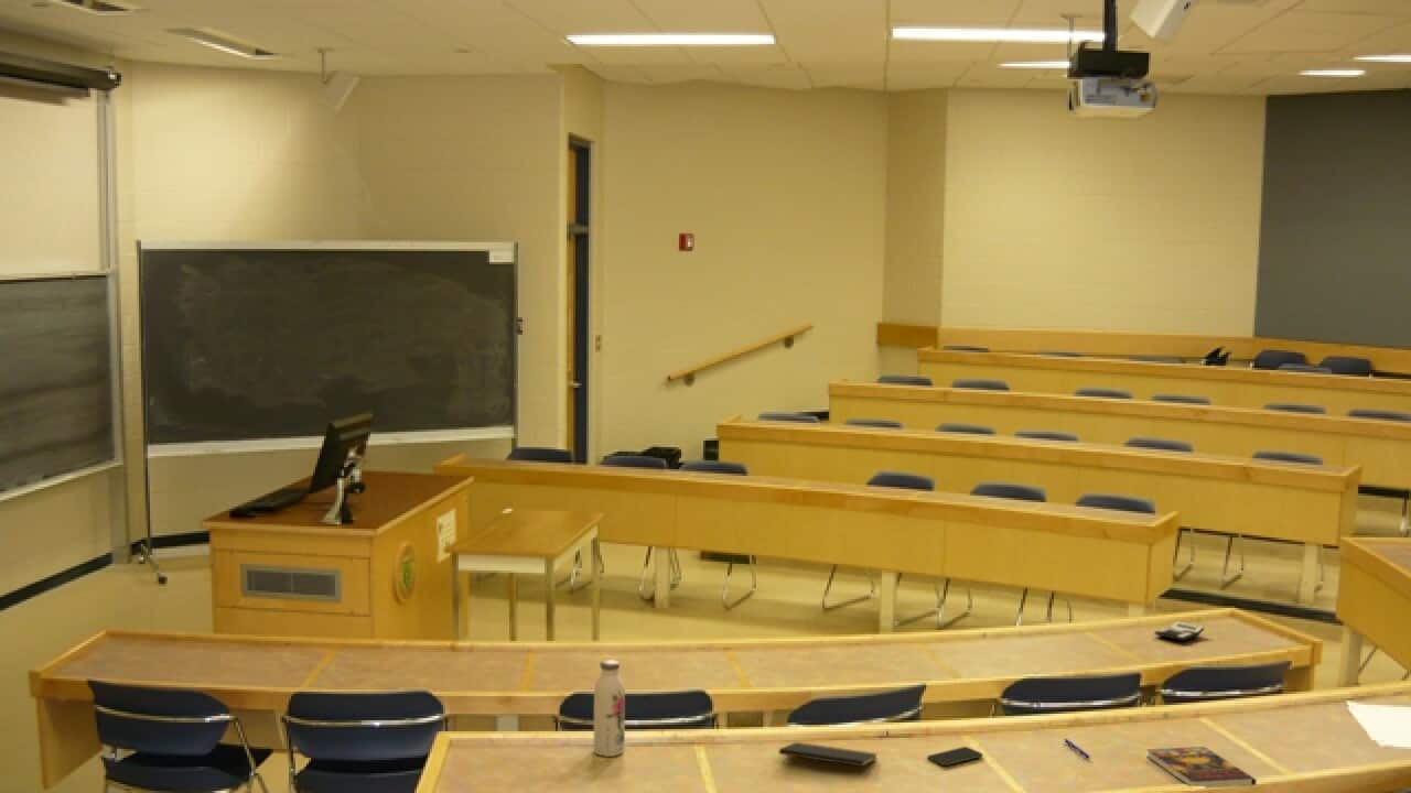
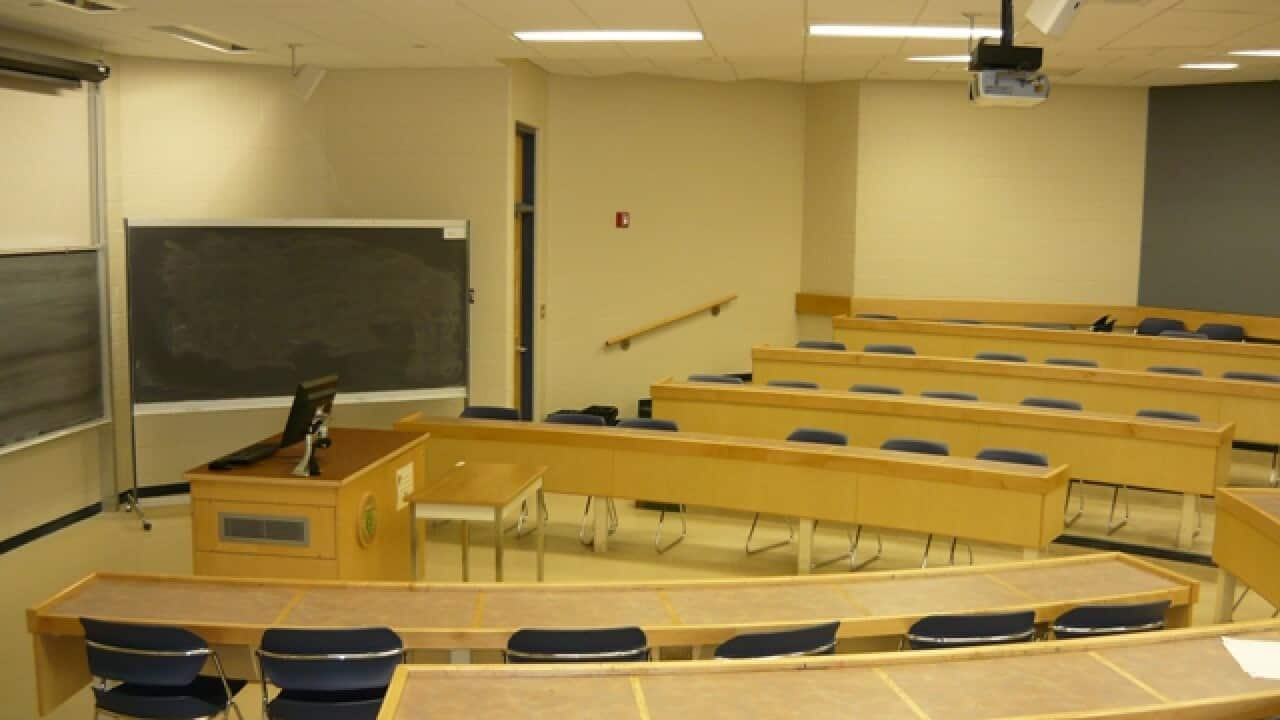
- notepad [778,741,879,779]
- smartphone [926,746,984,767]
- water bottle [593,659,626,758]
- calculator [1154,620,1205,642]
- book [1146,746,1258,790]
- pen [1063,738,1091,759]
